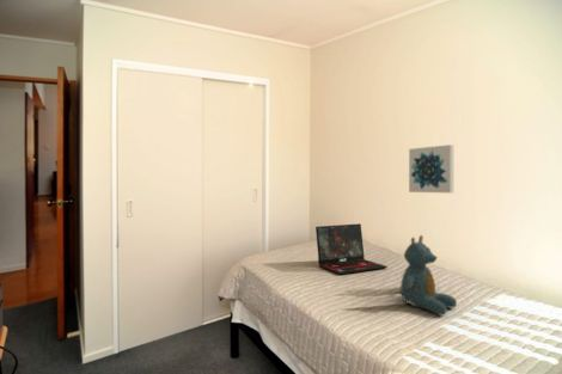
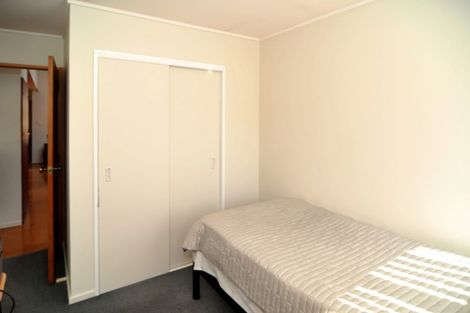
- laptop [314,222,389,276]
- teddy bear [399,234,458,317]
- wall art [408,143,454,194]
